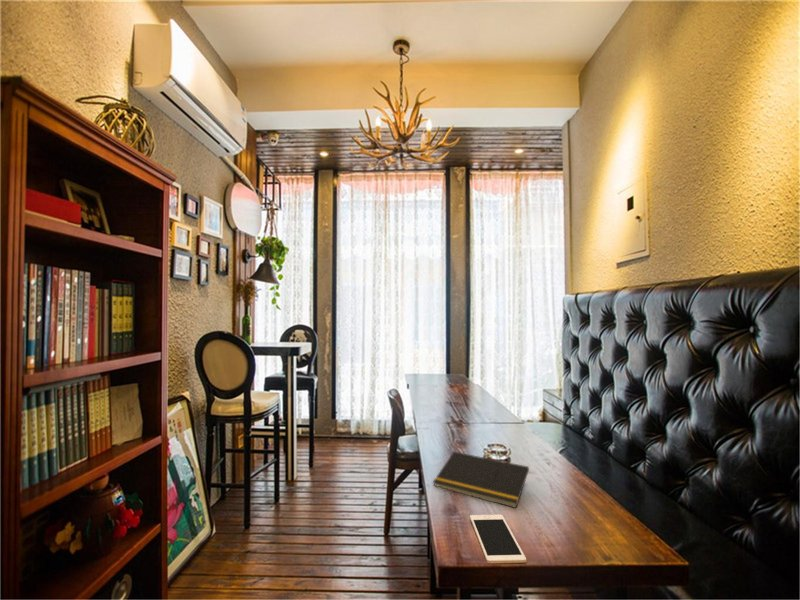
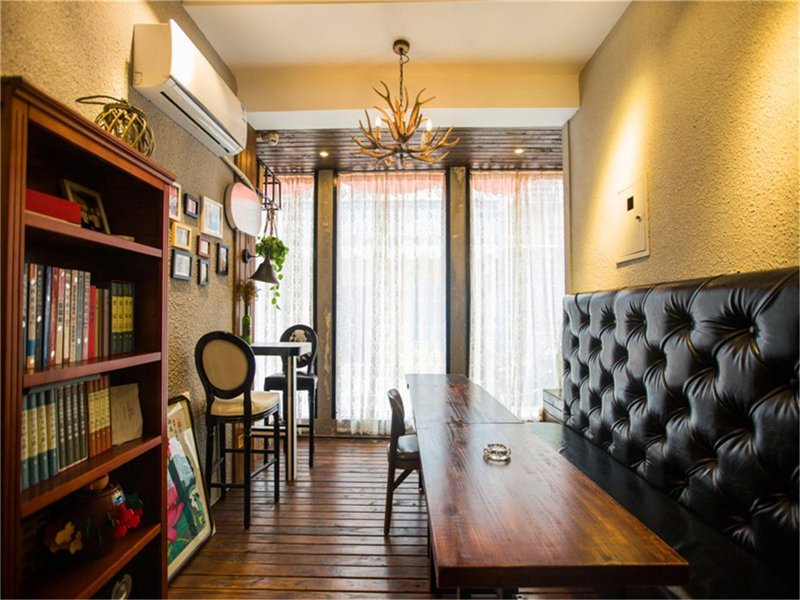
- cell phone [469,514,527,564]
- notepad [432,451,530,509]
